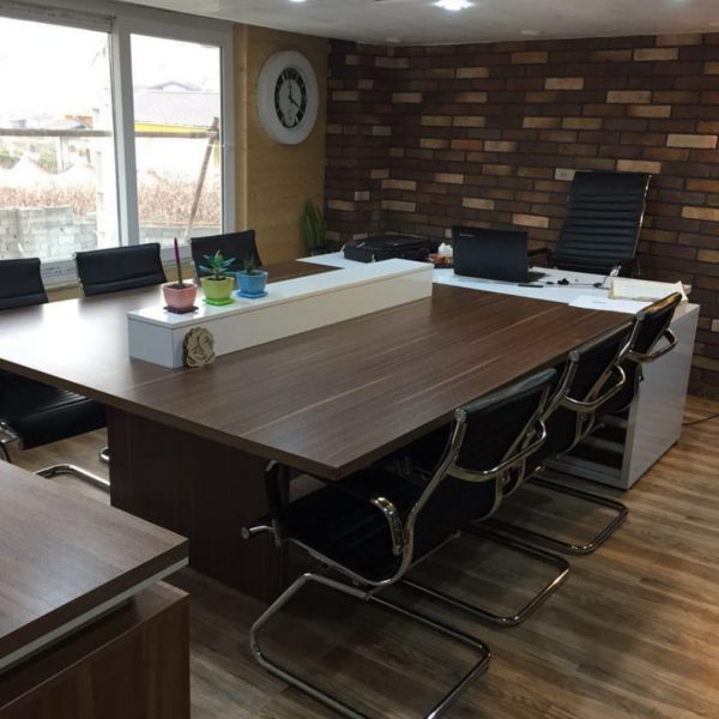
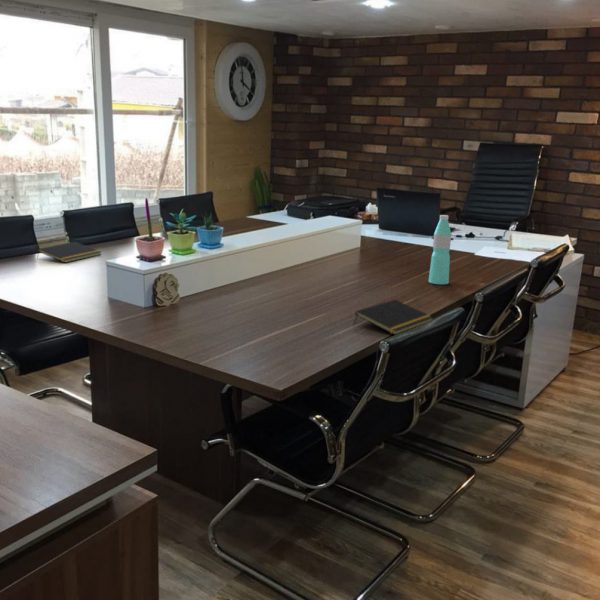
+ notepad [353,298,435,336]
+ water bottle [428,214,452,285]
+ notepad [36,241,102,264]
